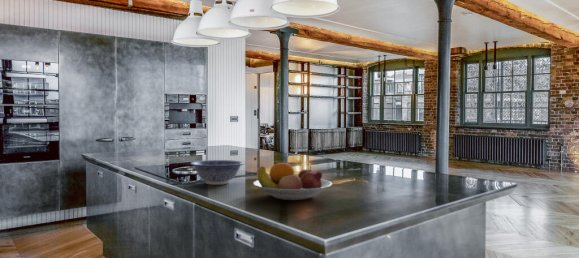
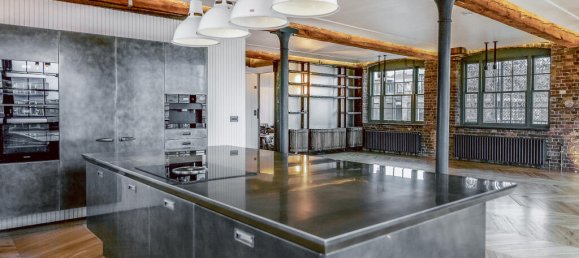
- decorative bowl [189,159,245,186]
- fruit bowl [252,162,333,201]
